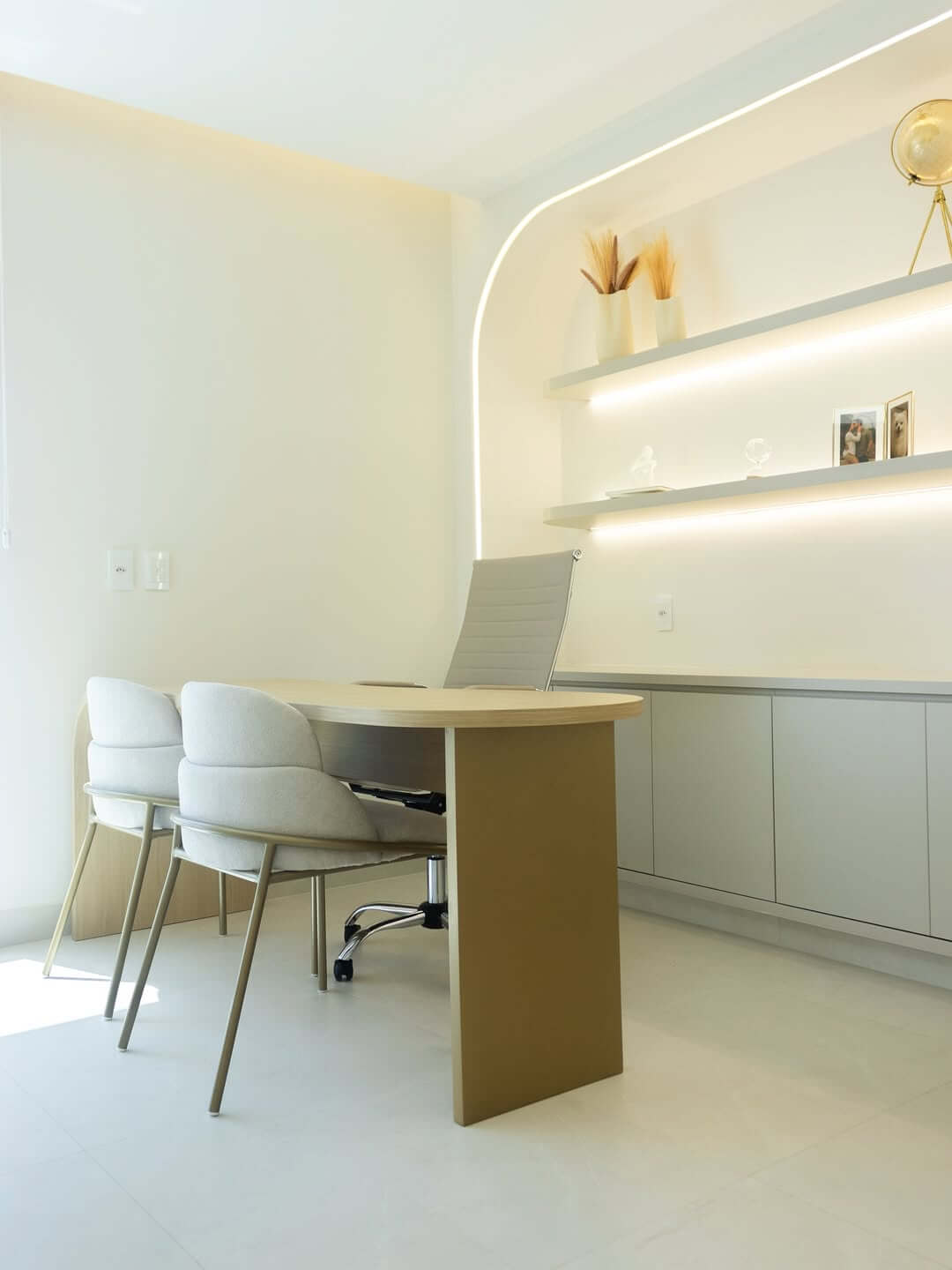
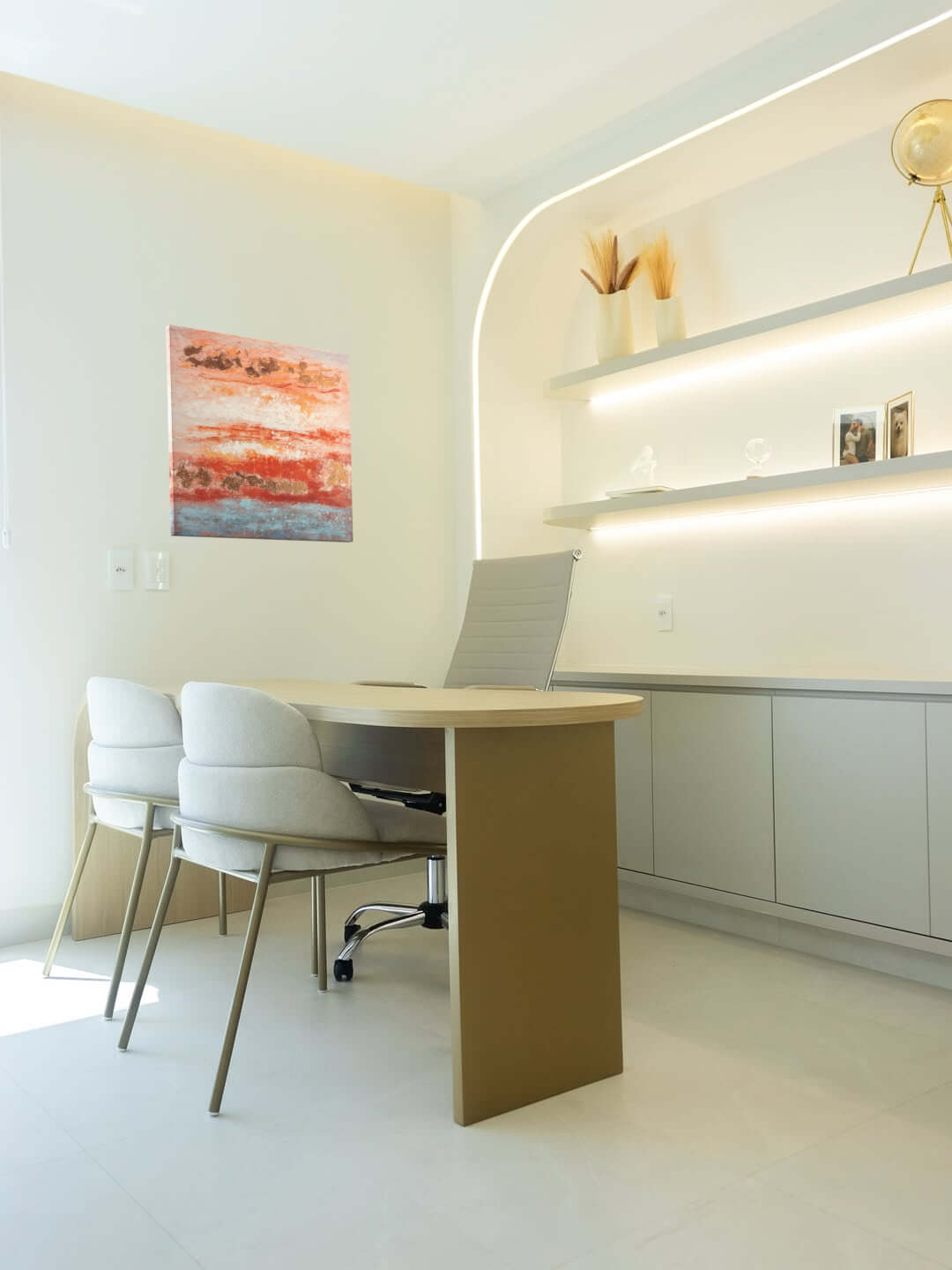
+ wall art [165,324,353,543]
